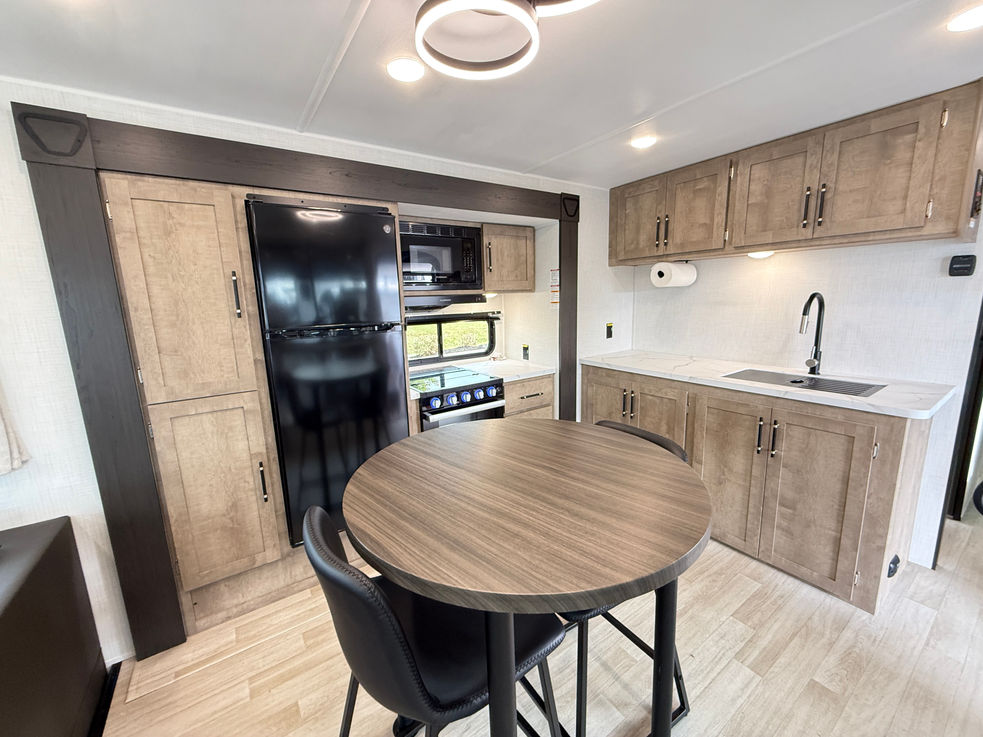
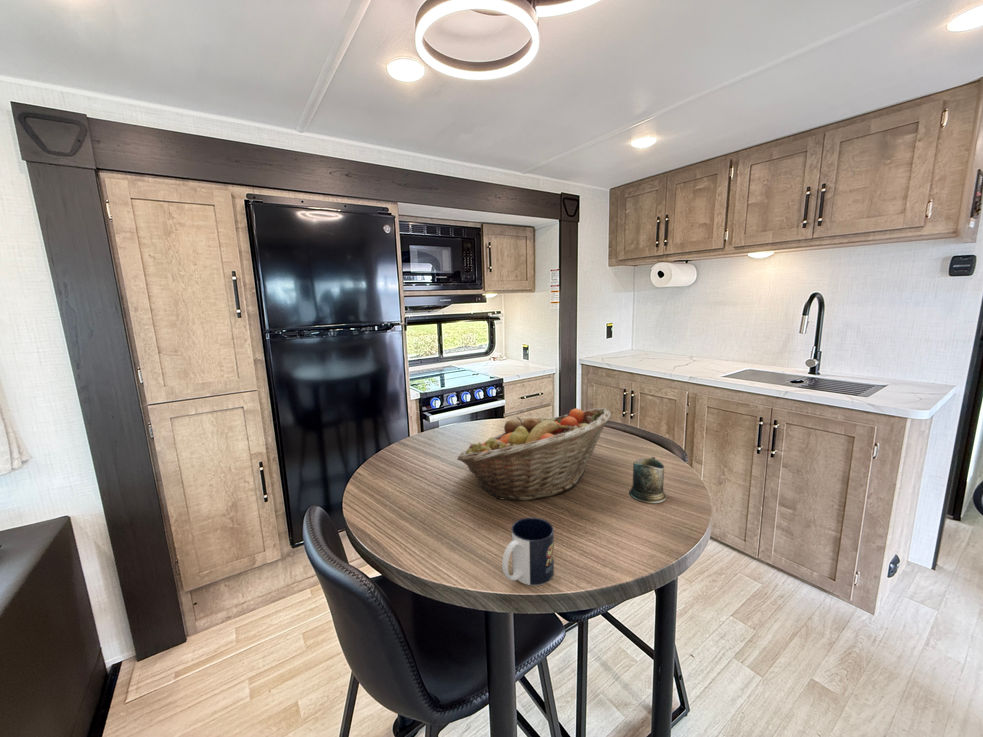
+ mug [628,456,667,504]
+ fruit basket [456,407,612,501]
+ mug [501,516,555,586]
